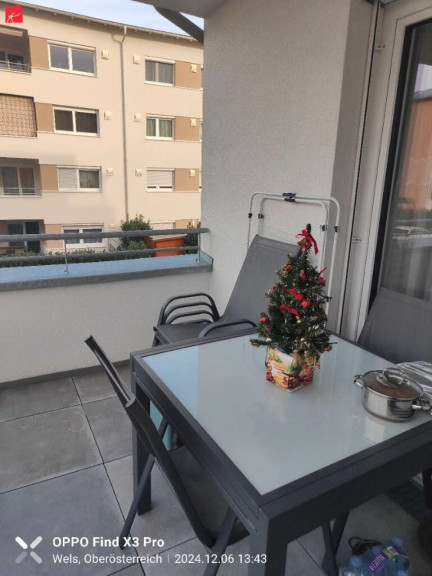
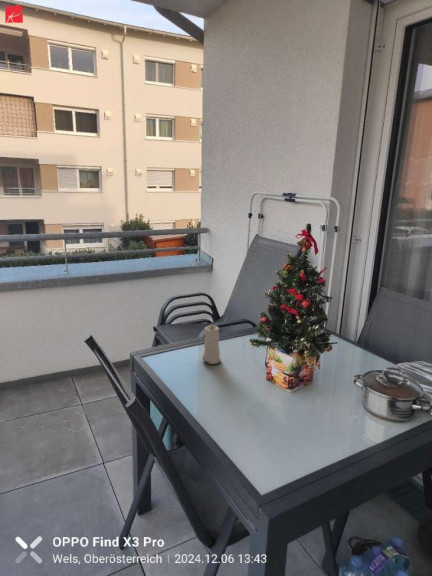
+ candle [201,324,222,365]
